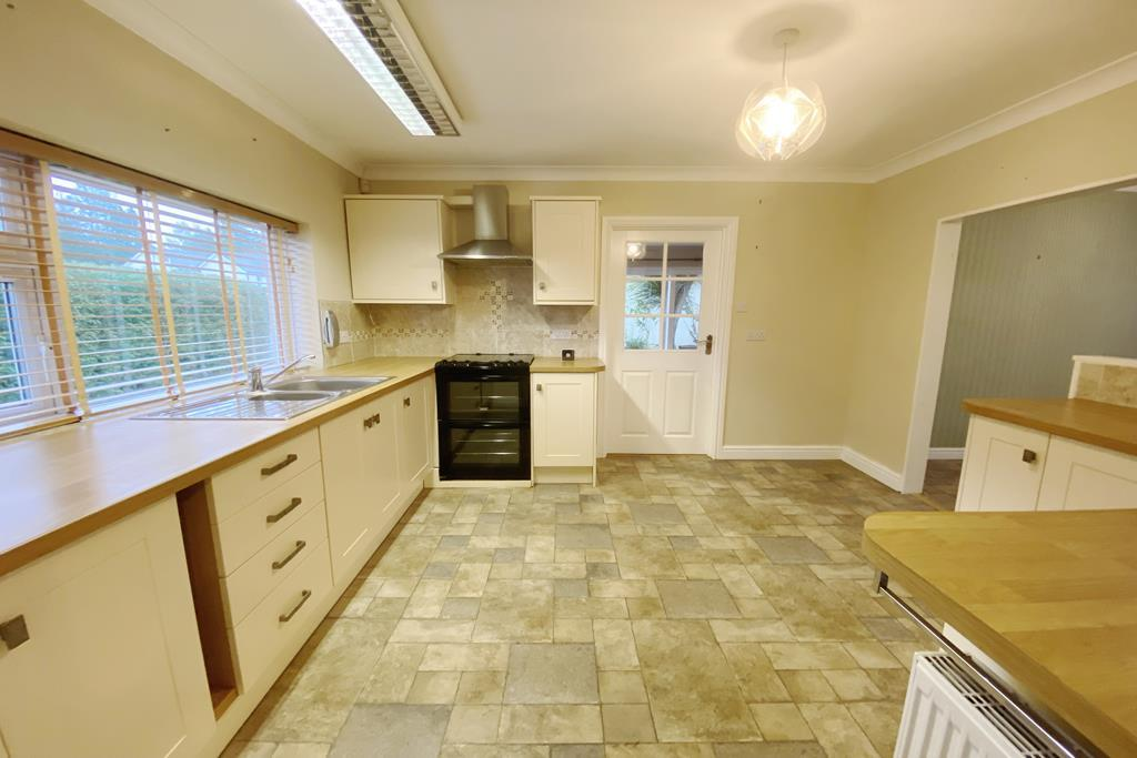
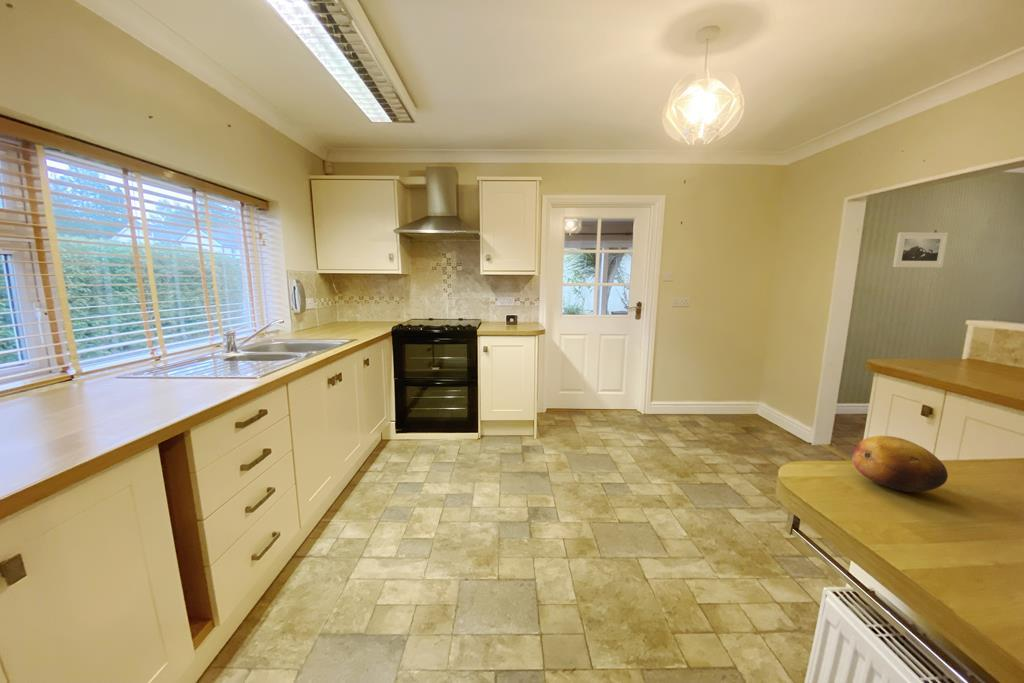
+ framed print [892,231,949,268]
+ fruit [851,435,949,493]
